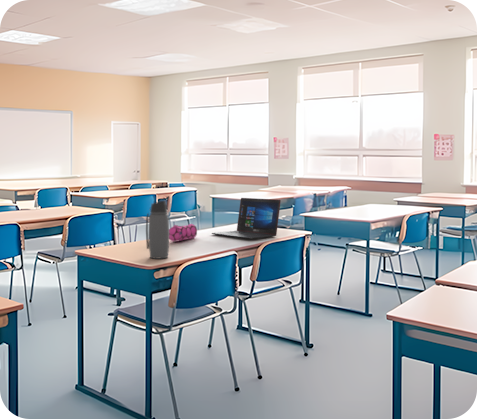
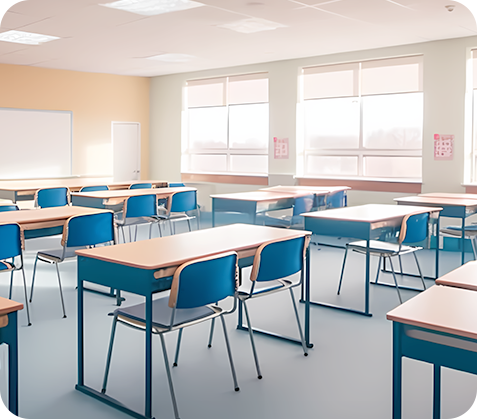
- pencil case [169,223,198,243]
- water bottle [145,200,170,260]
- laptop [211,197,282,240]
